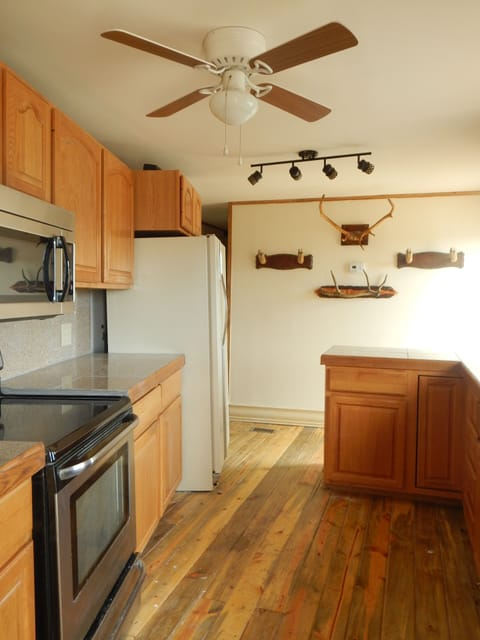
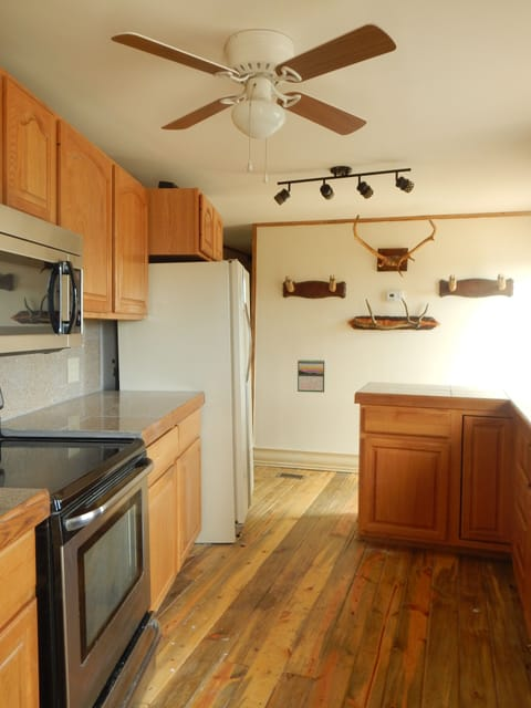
+ calendar [296,358,325,394]
